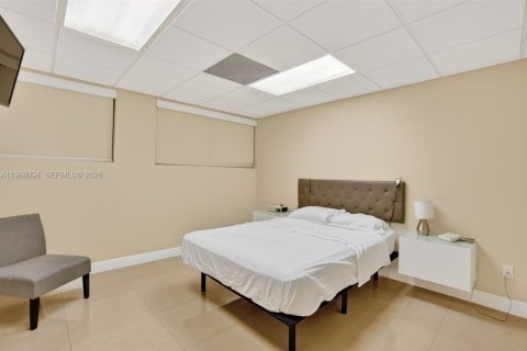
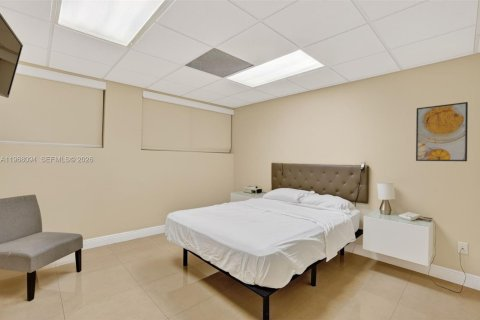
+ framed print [415,101,469,162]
